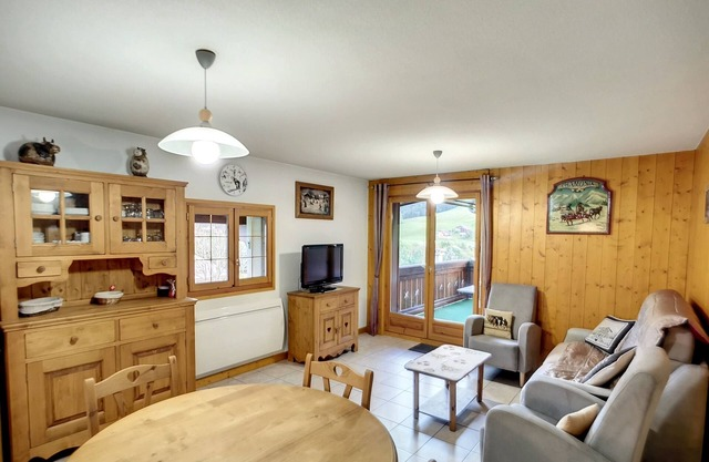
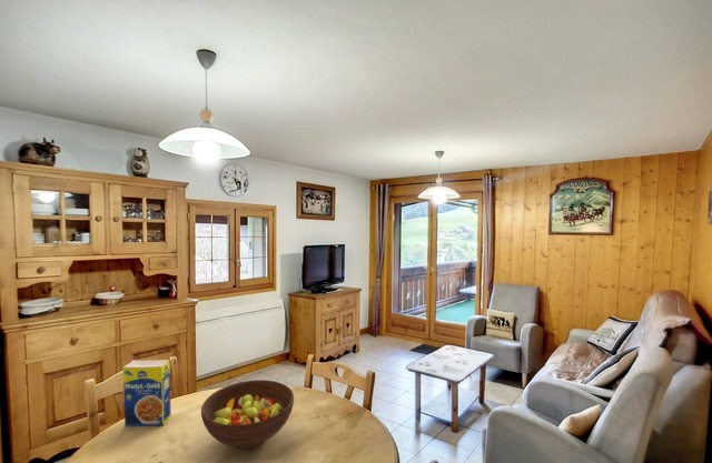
+ legume [122,359,172,427]
+ fruit bowl [200,379,295,451]
